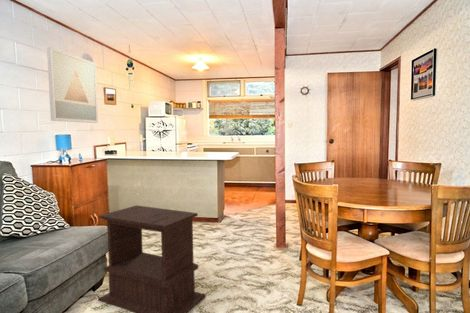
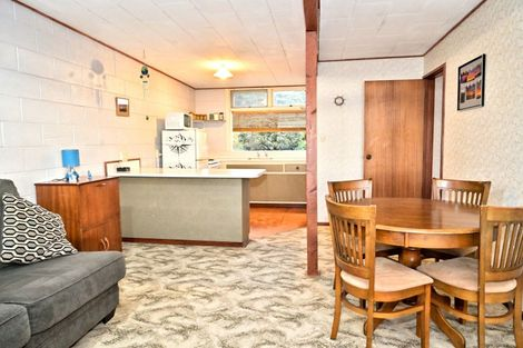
- side table [97,204,207,313]
- wall art [46,46,99,124]
